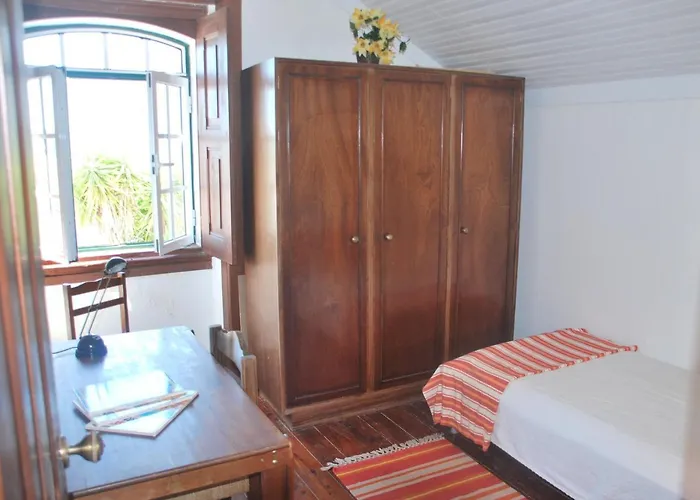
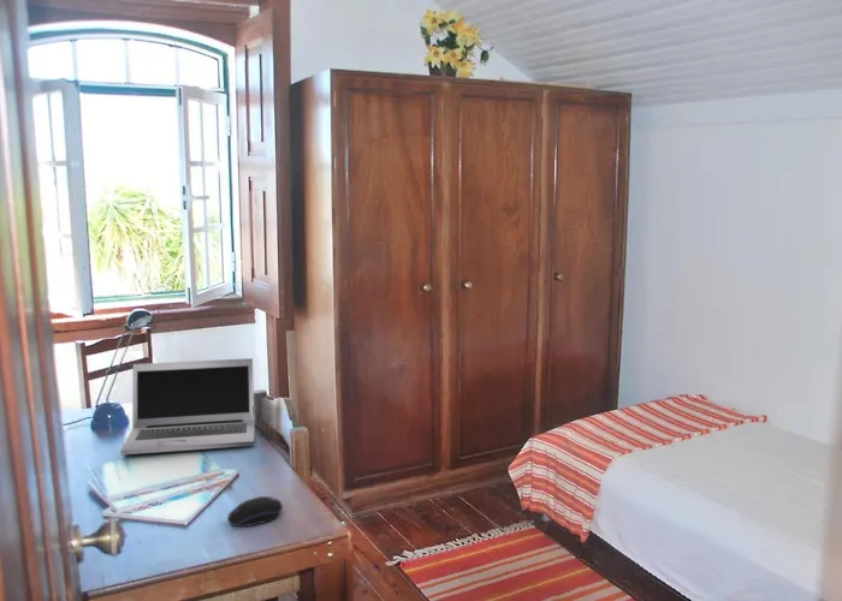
+ computer mouse [226,495,284,528]
+ laptop [119,357,256,456]
